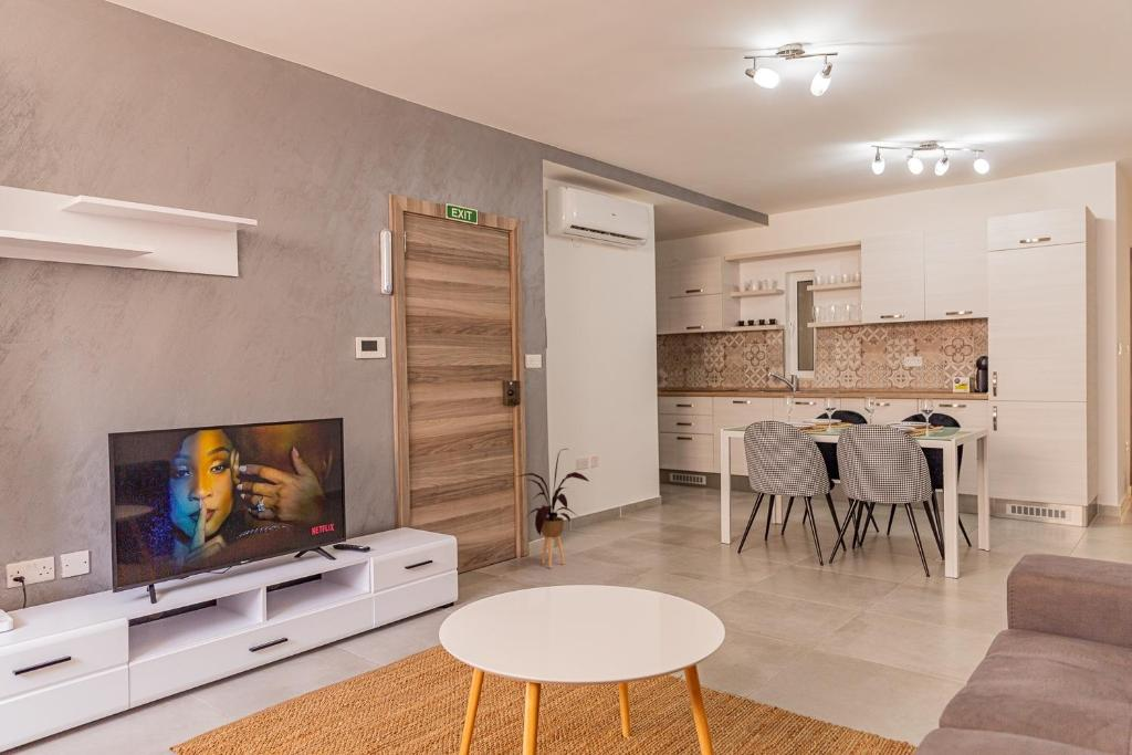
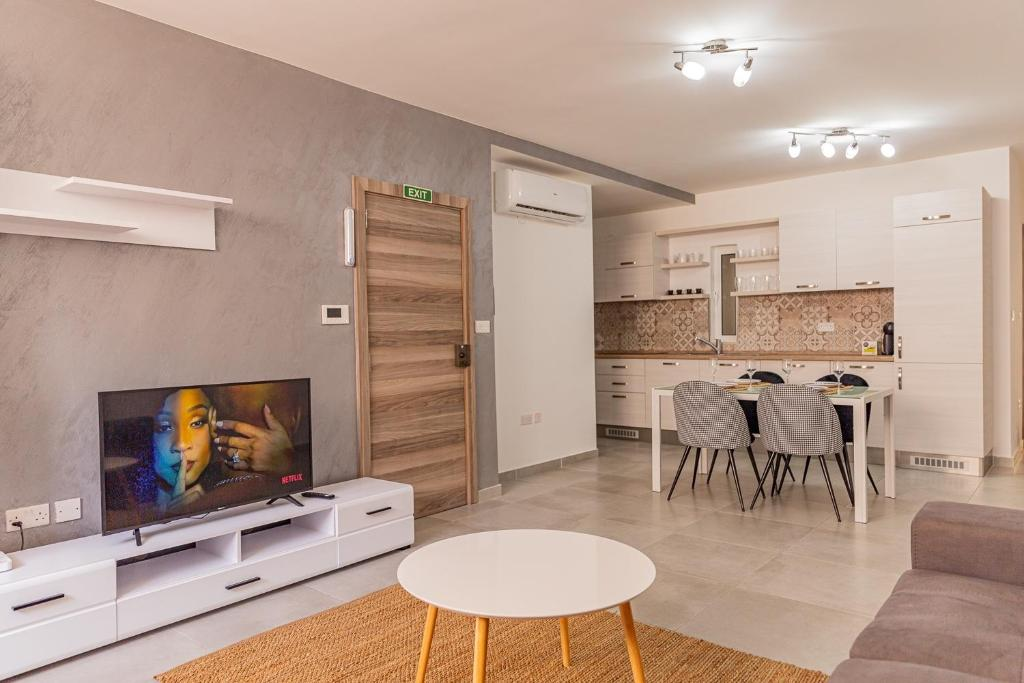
- house plant [517,448,590,569]
